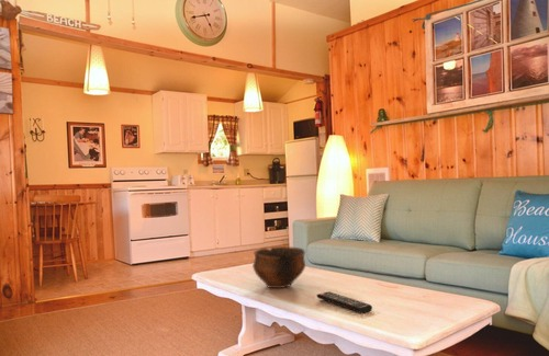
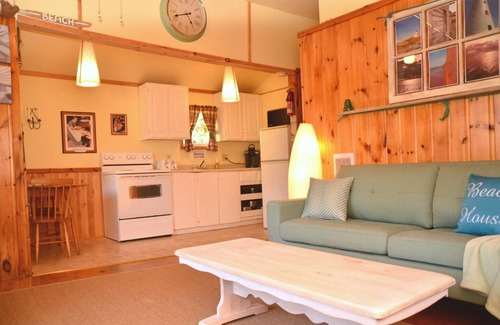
- remote control [315,290,373,314]
- bowl [251,245,306,289]
